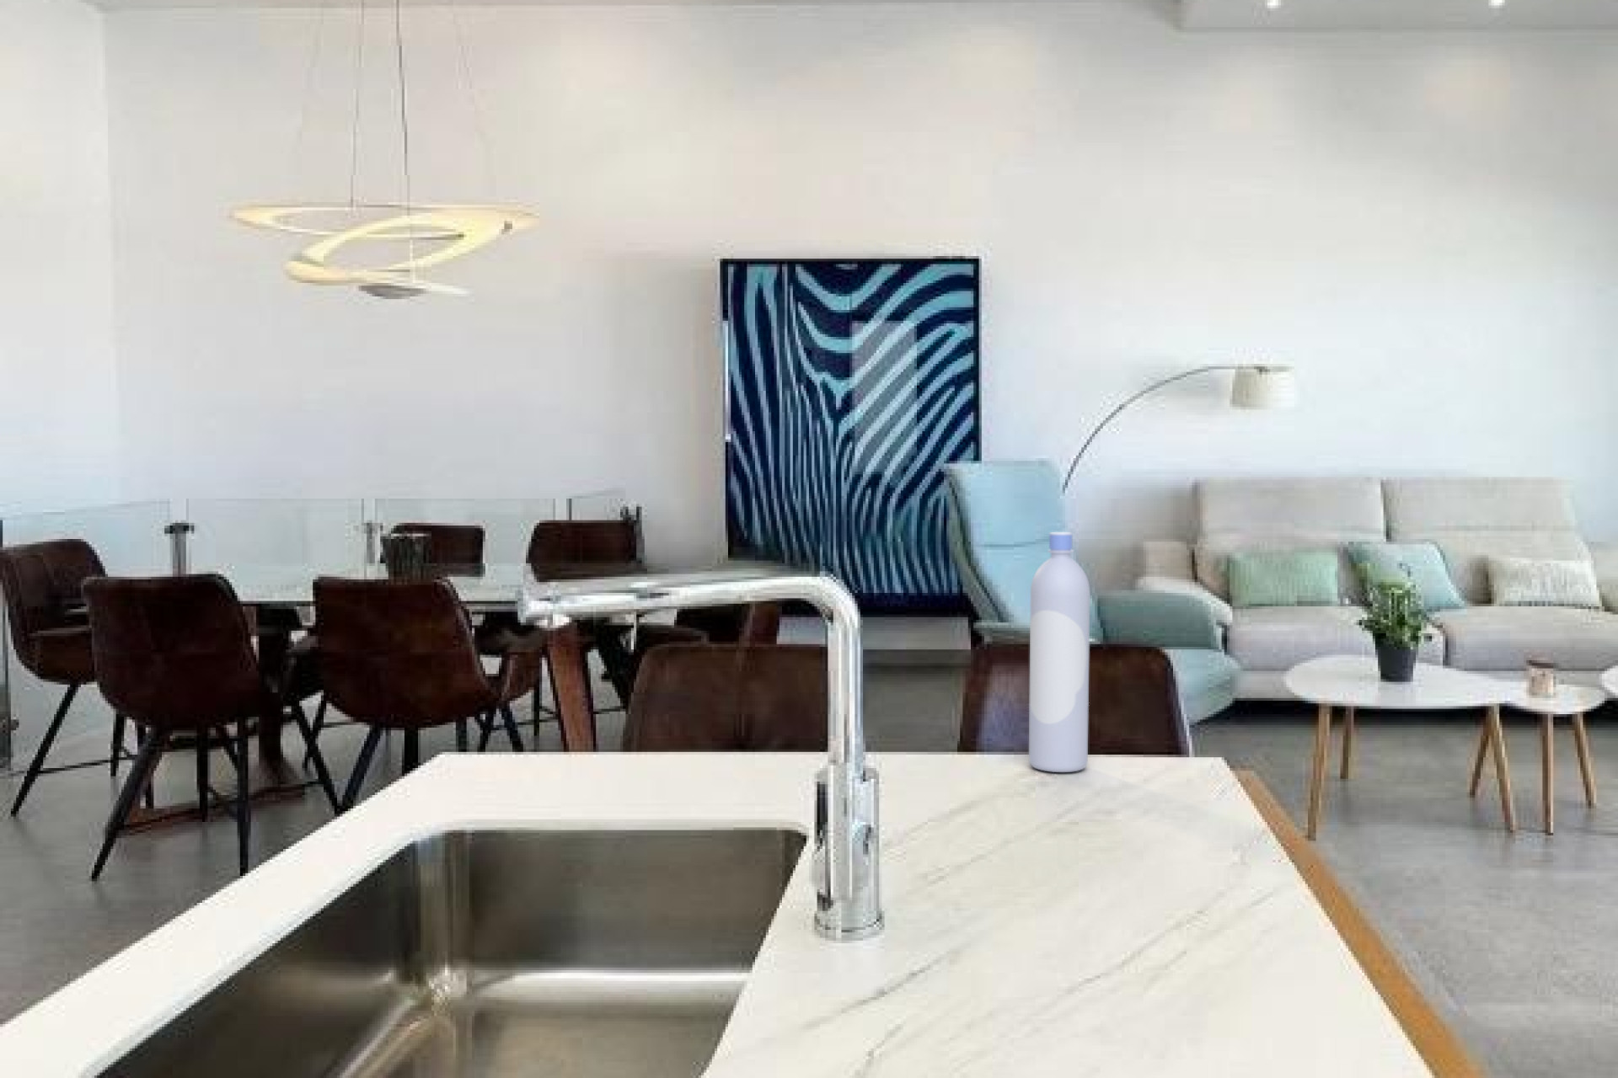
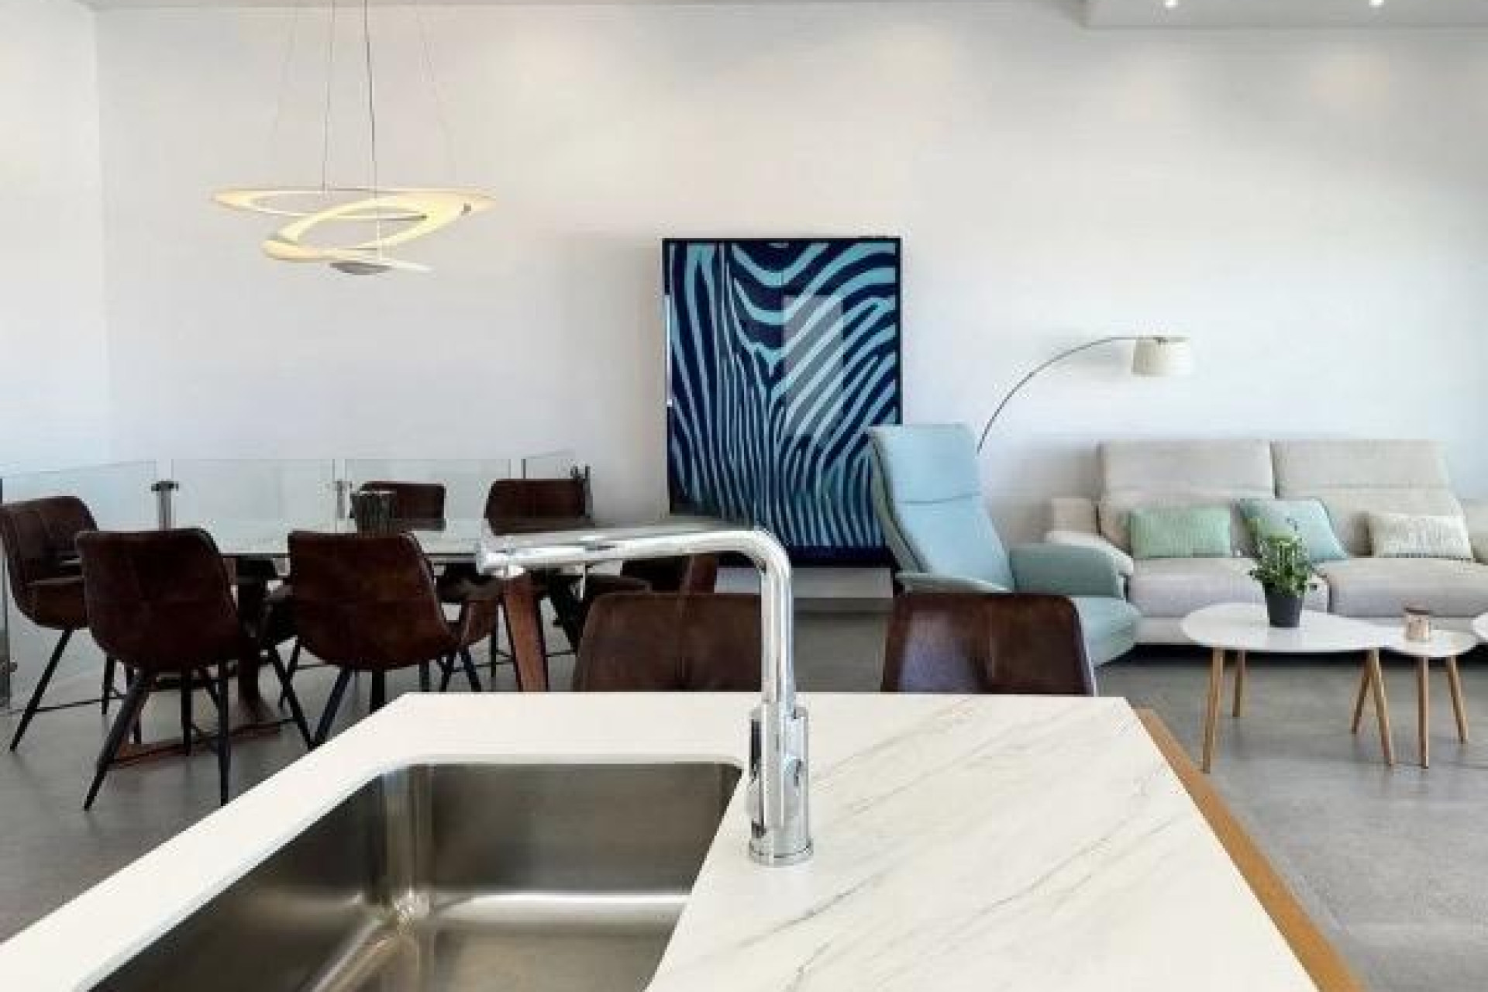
- bottle [1028,532,1091,774]
